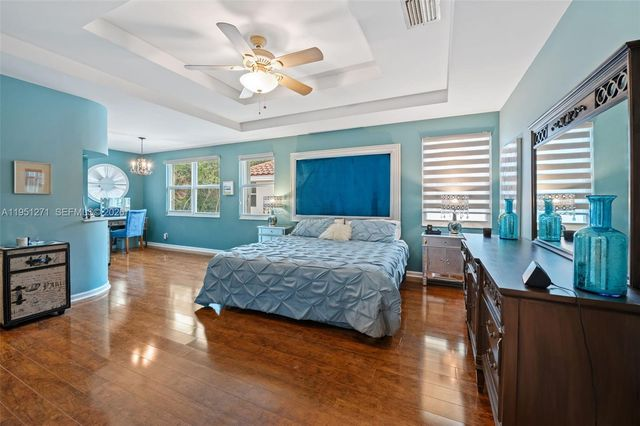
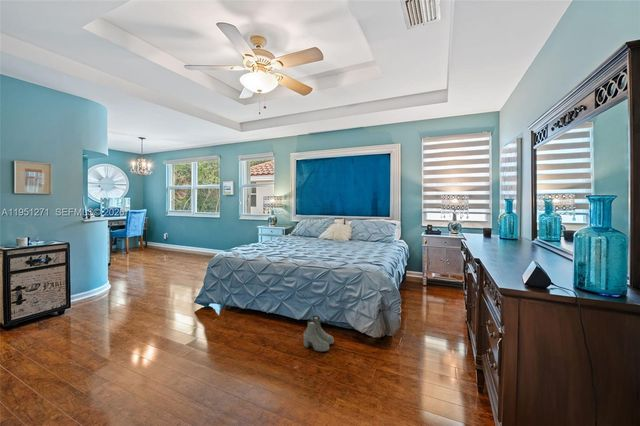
+ boots [302,315,335,353]
